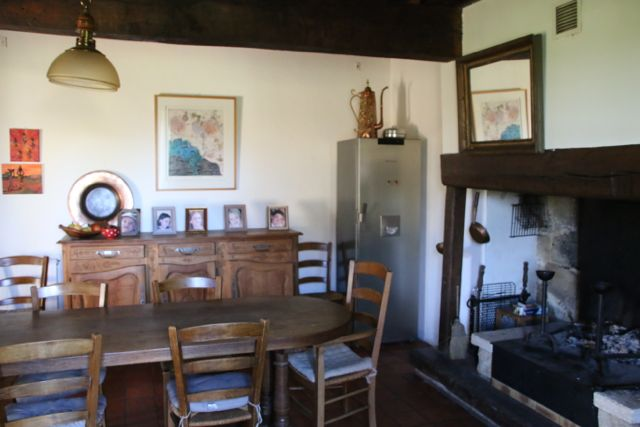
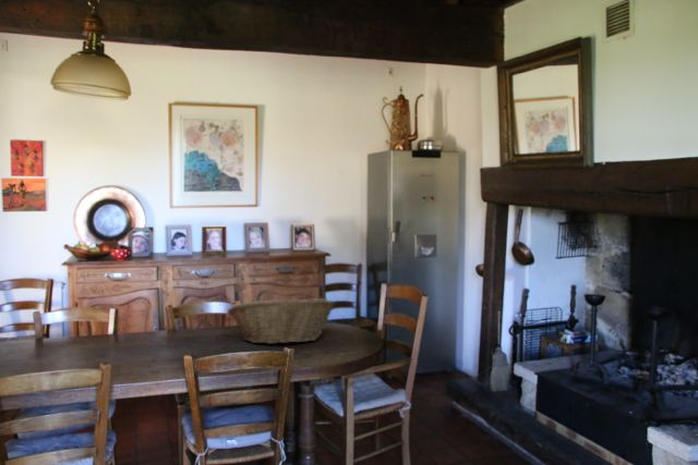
+ fruit basket [226,297,336,345]
